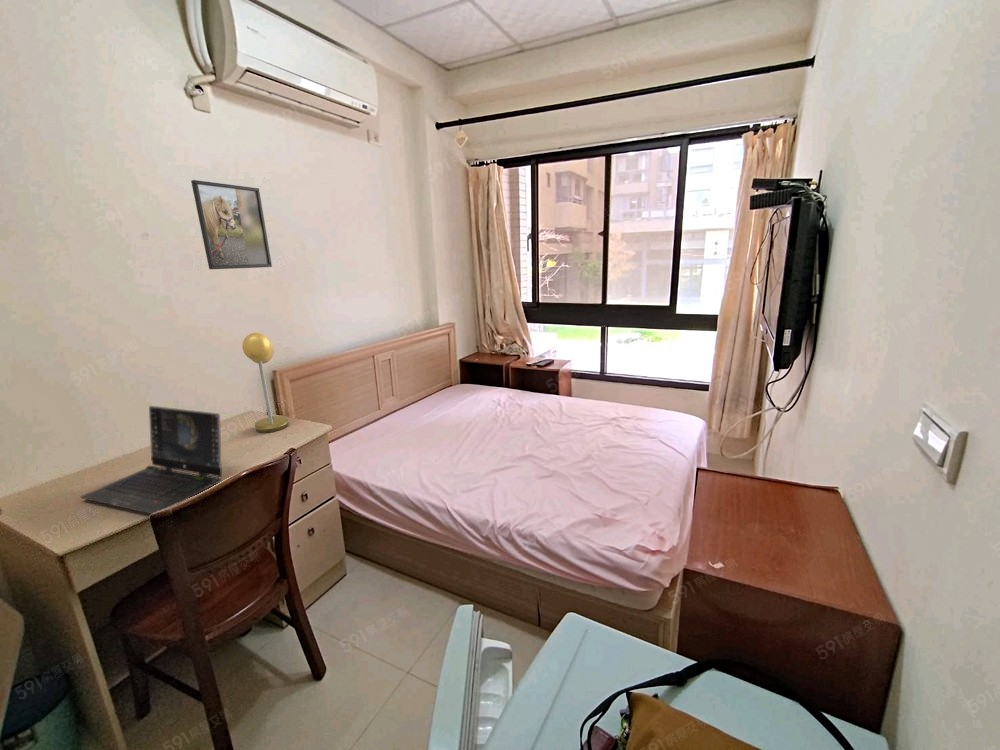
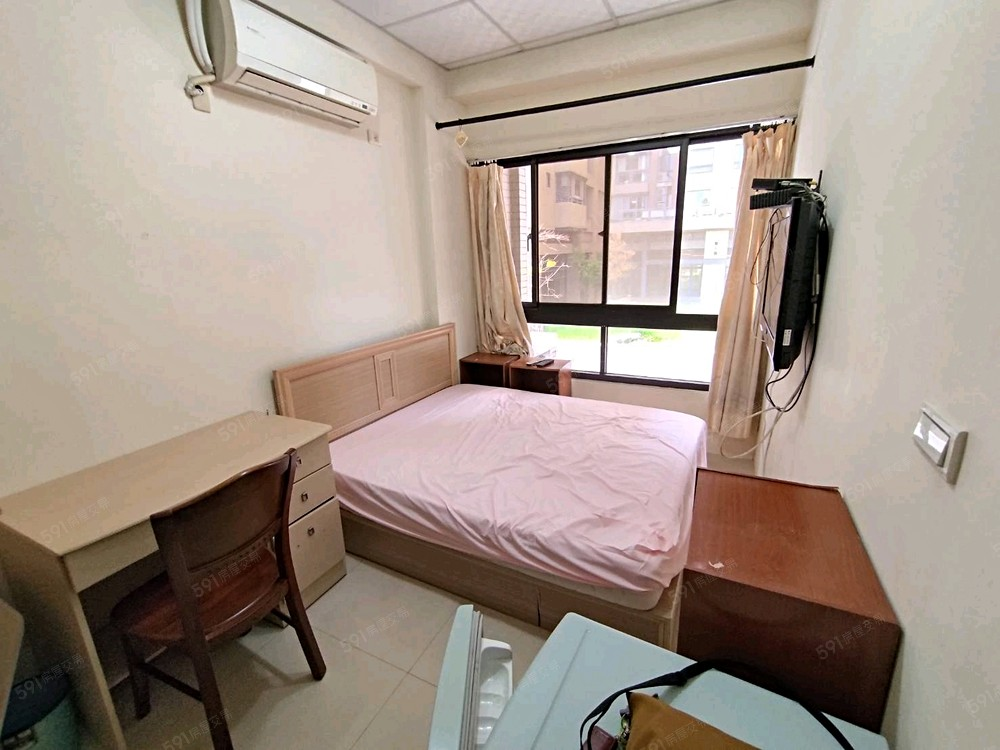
- laptop computer [79,405,223,515]
- desk lamp [241,332,289,434]
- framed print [190,179,273,270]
